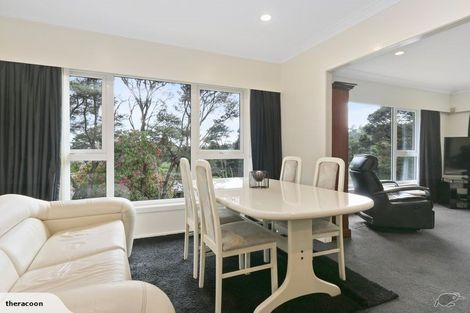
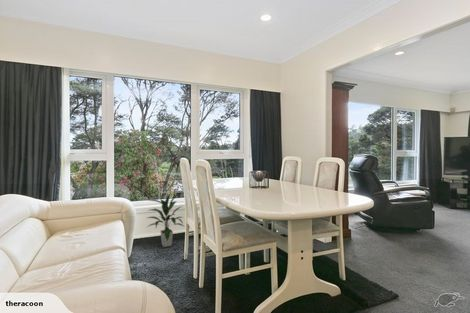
+ indoor plant [145,193,186,248]
